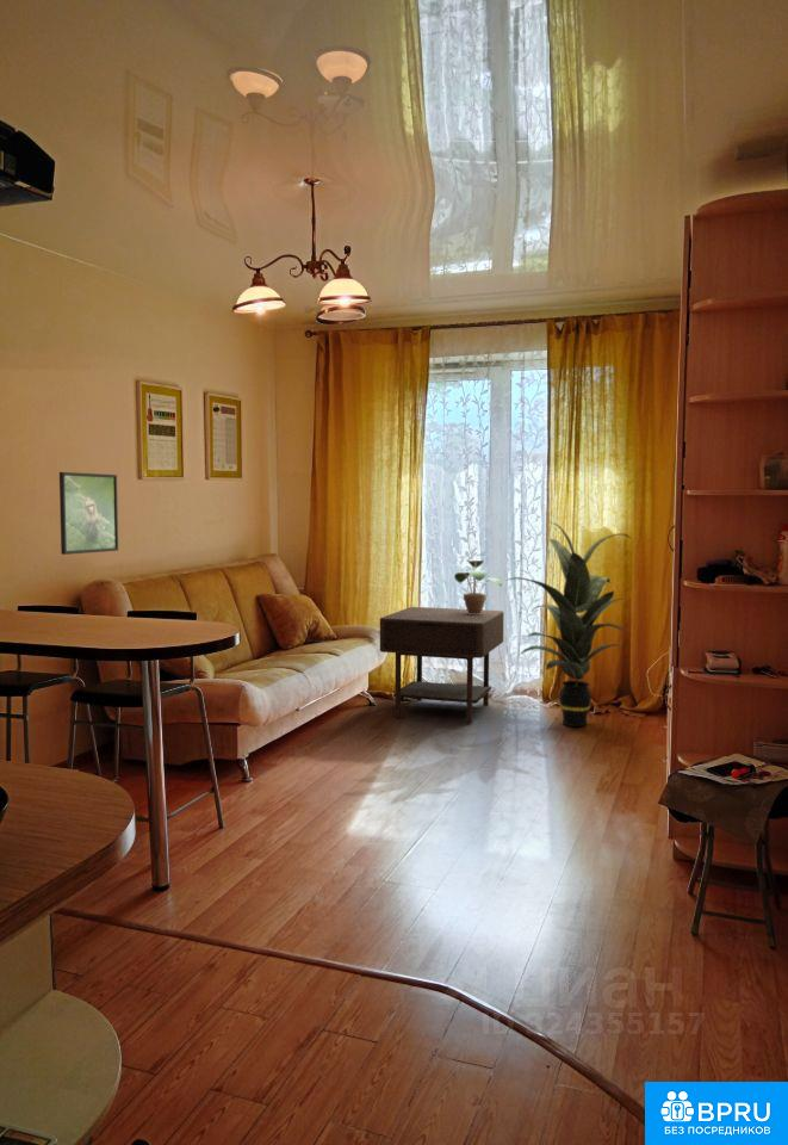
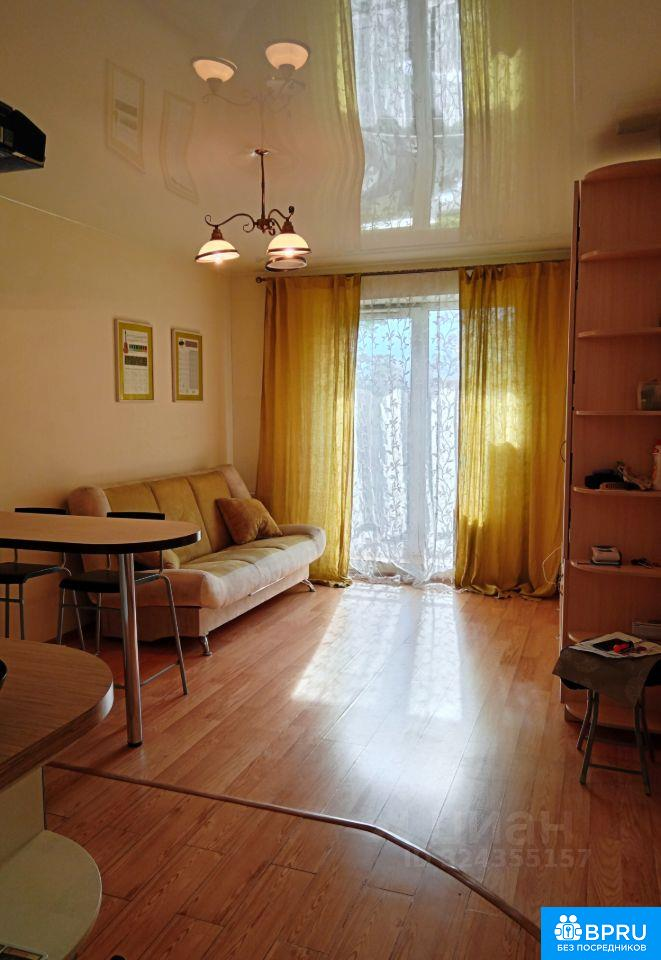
- side table [379,606,505,724]
- potted plant [451,558,503,614]
- indoor plant [504,521,631,728]
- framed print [58,471,119,556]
